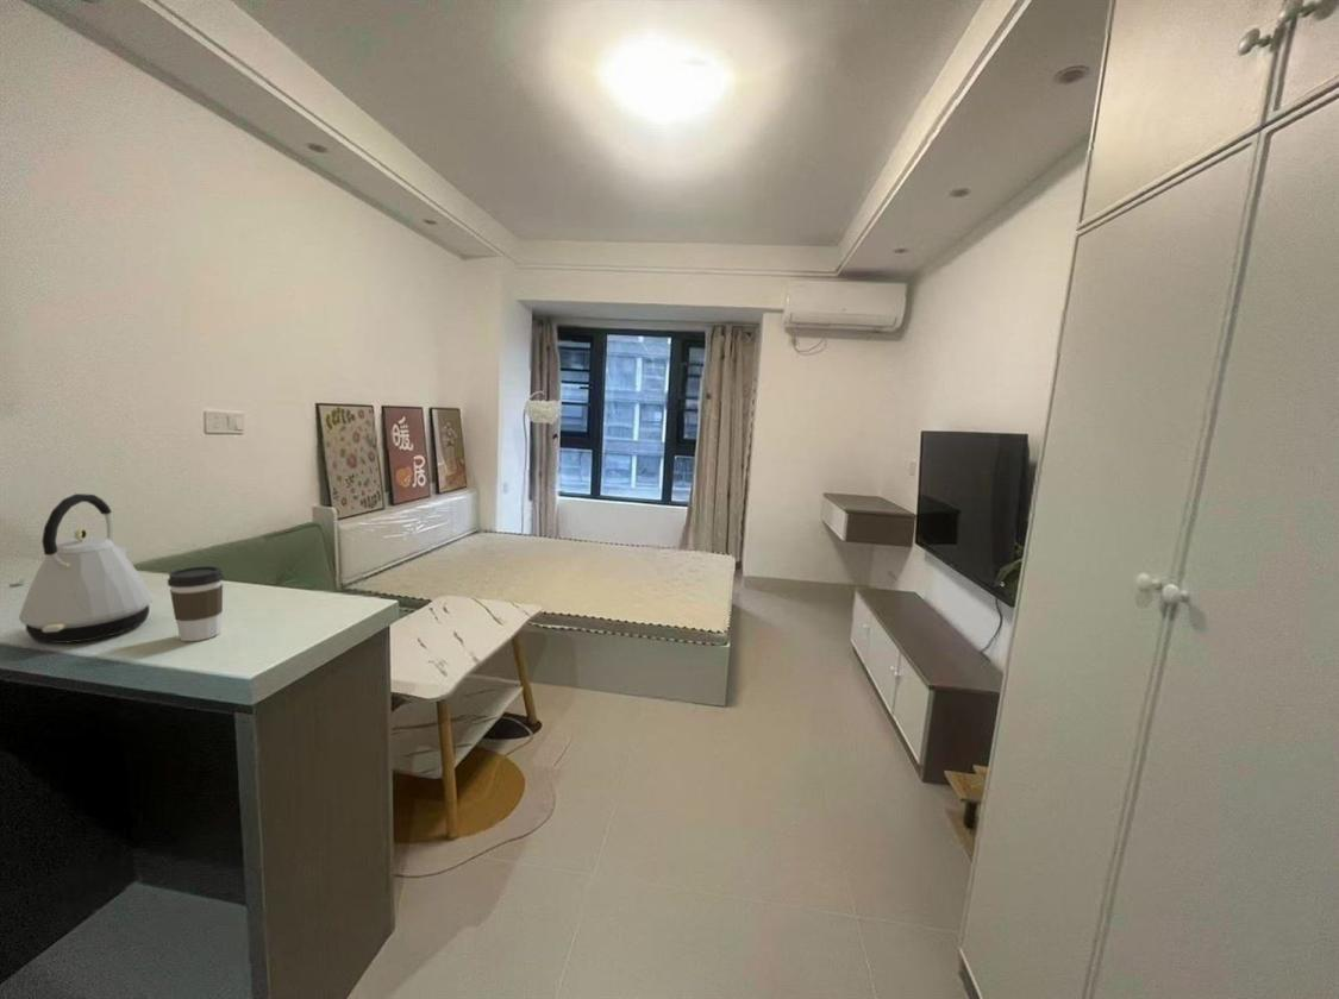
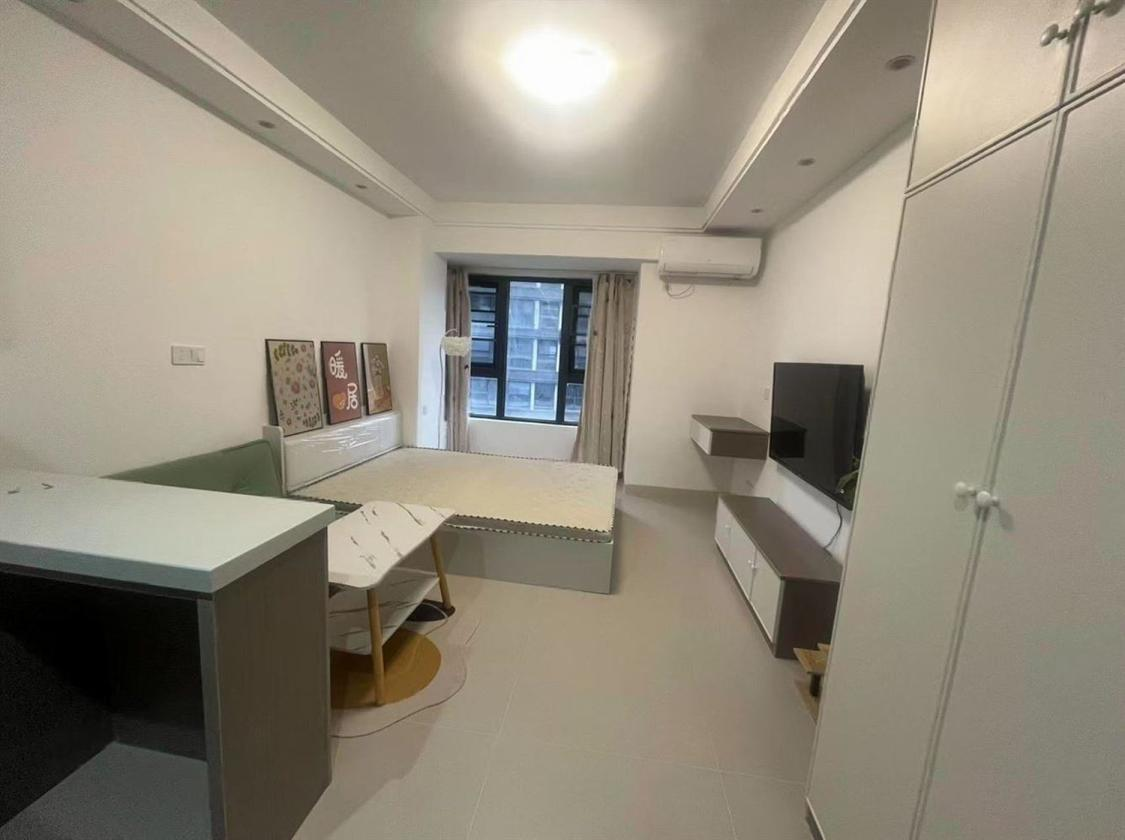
- kettle [18,492,154,645]
- coffee cup [167,565,225,642]
